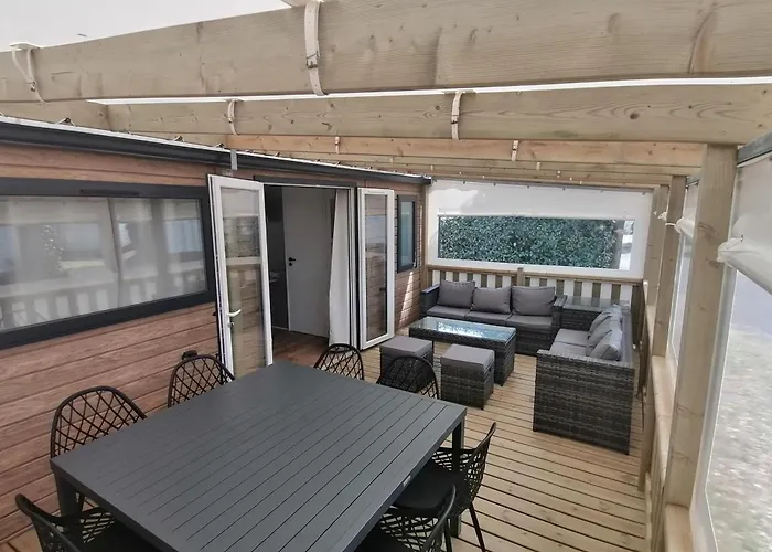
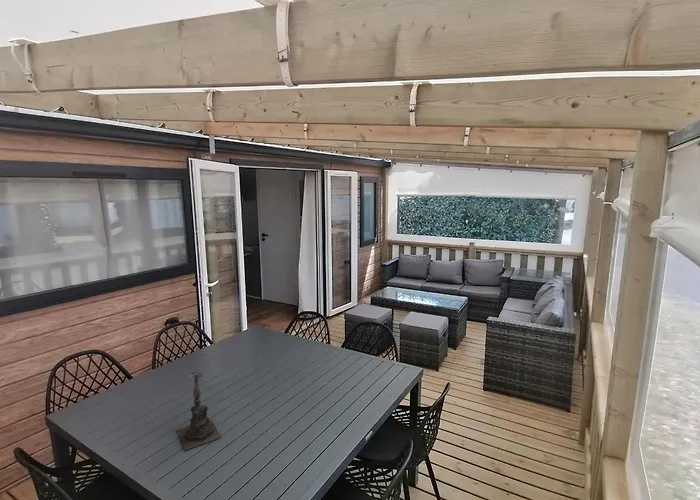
+ candle holder [175,363,222,451]
